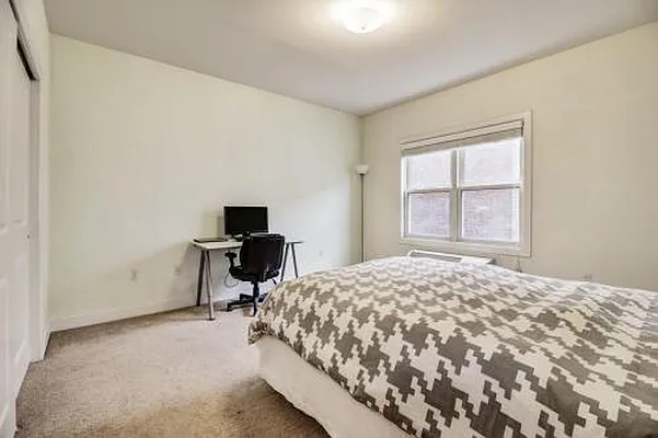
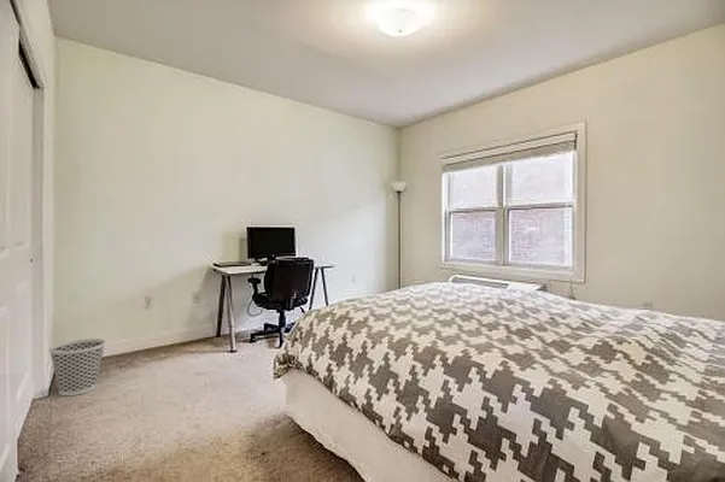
+ wastebasket [47,337,107,396]
